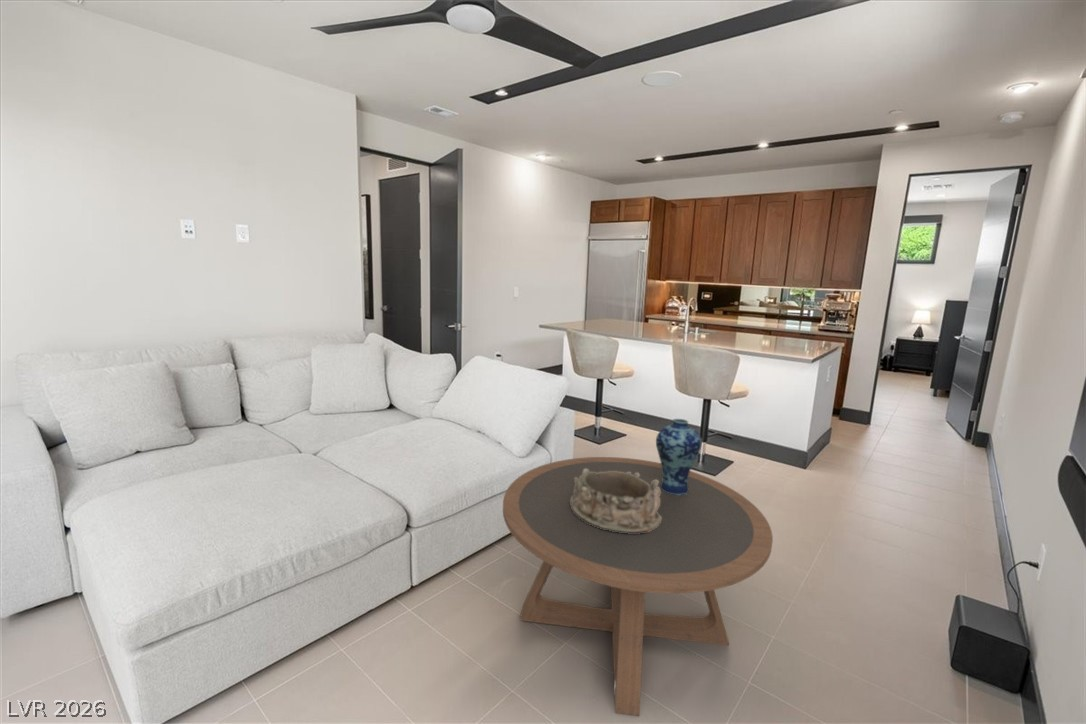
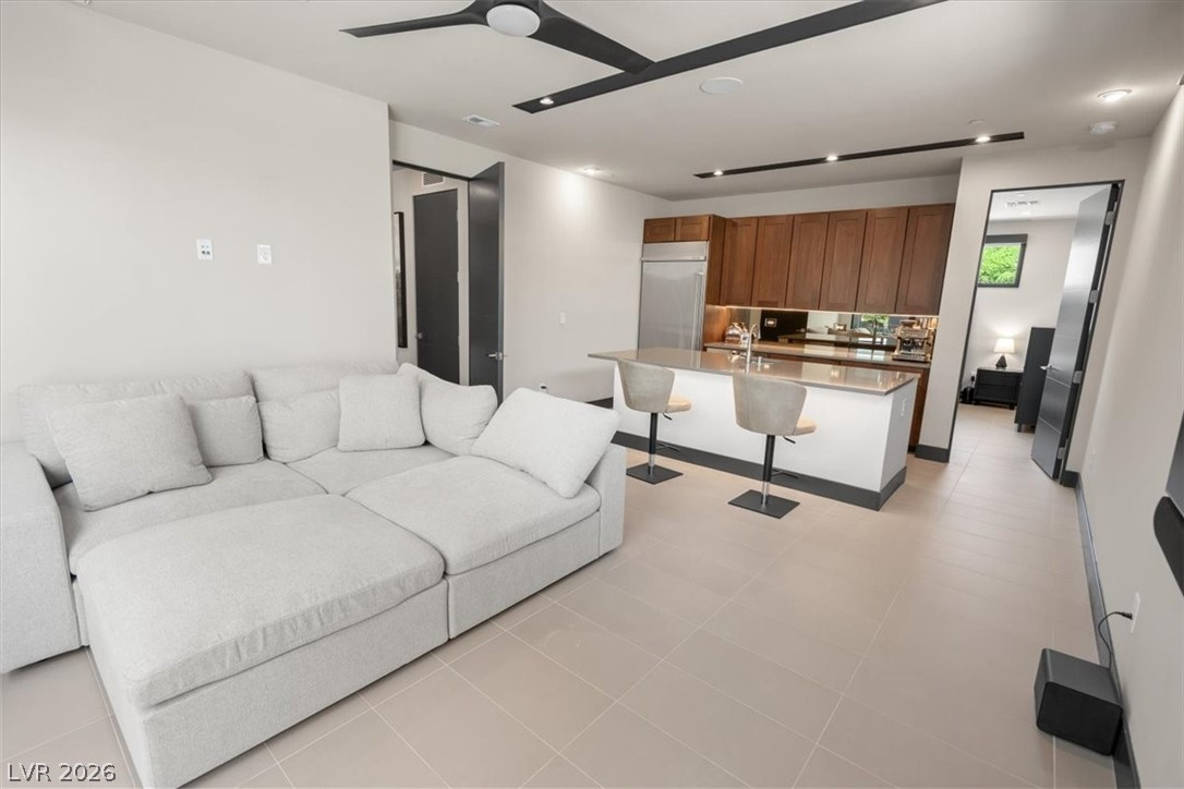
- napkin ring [570,469,662,534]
- vase [655,418,703,495]
- coffee table [502,456,774,717]
